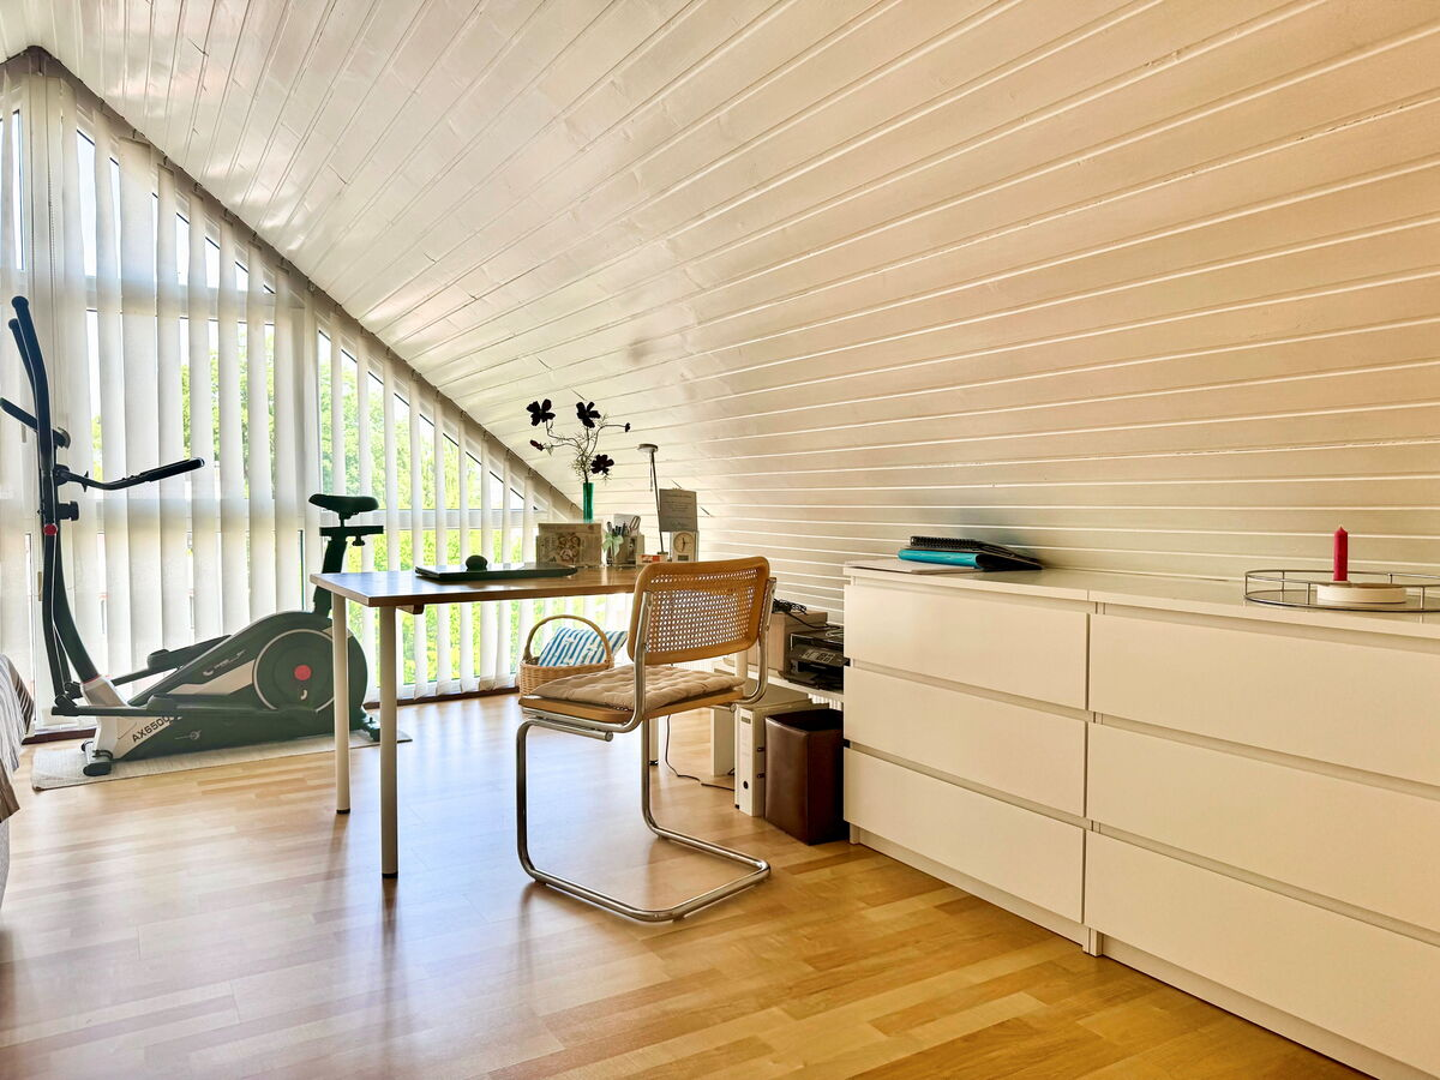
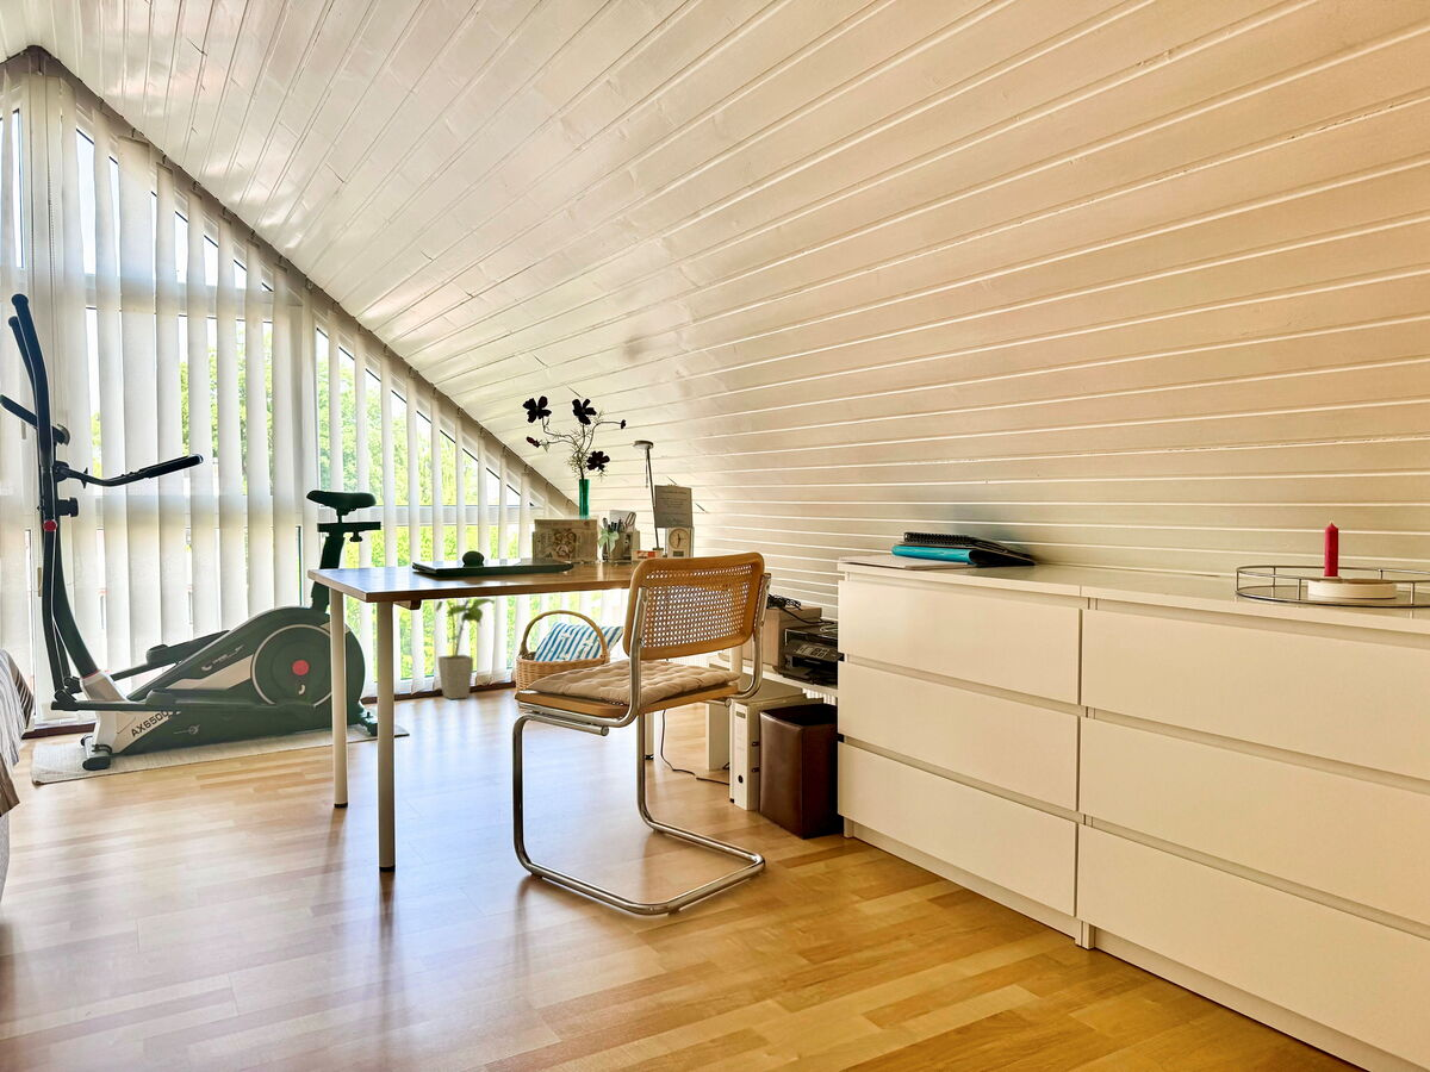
+ house plant [435,597,496,700]
